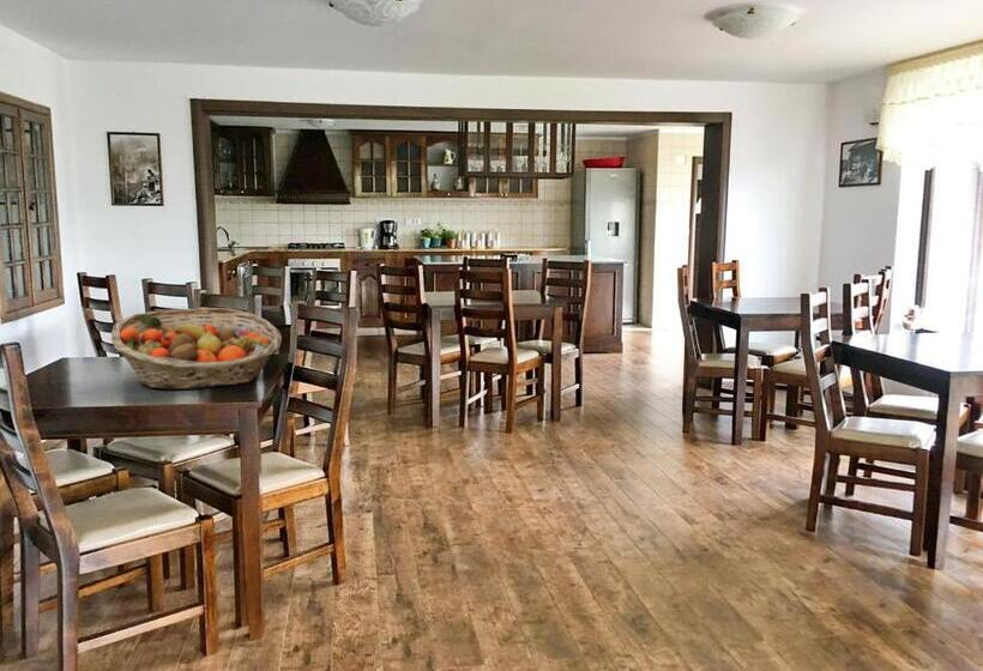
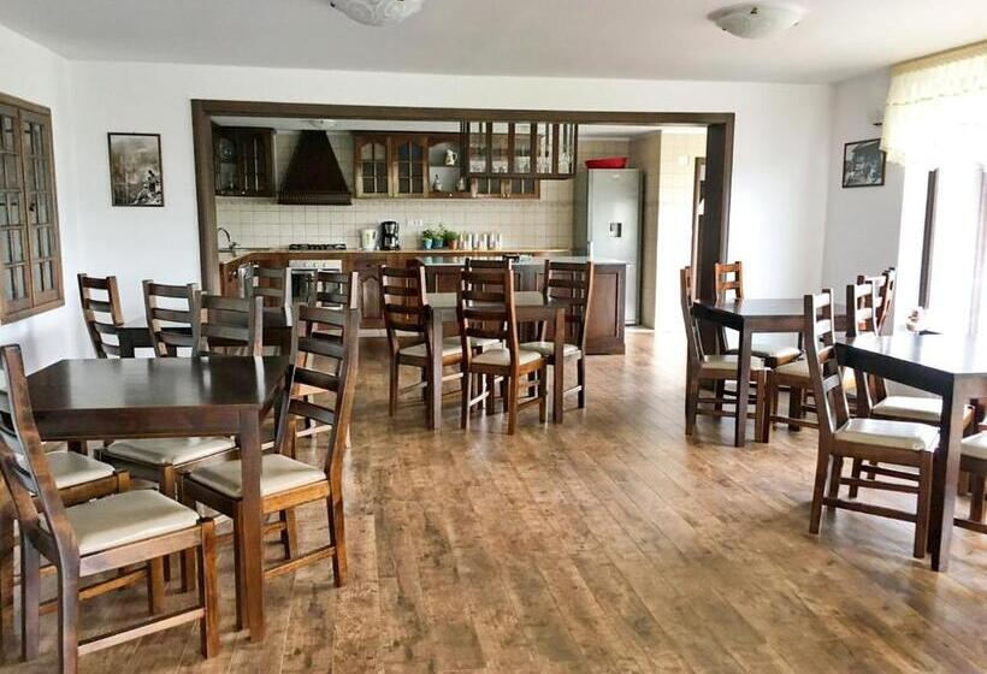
- fruit basket [110,307,283,391]
